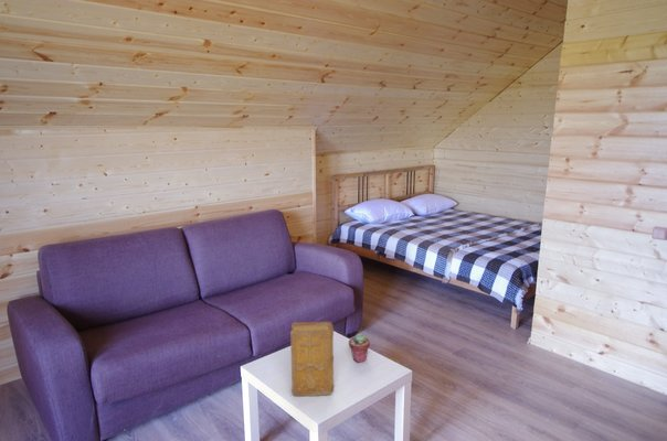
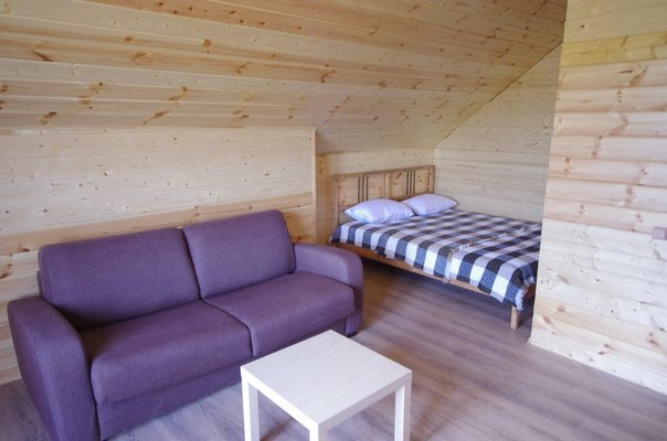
- book [289,320,335,397]
- potted succulent [348,332,371,364]
